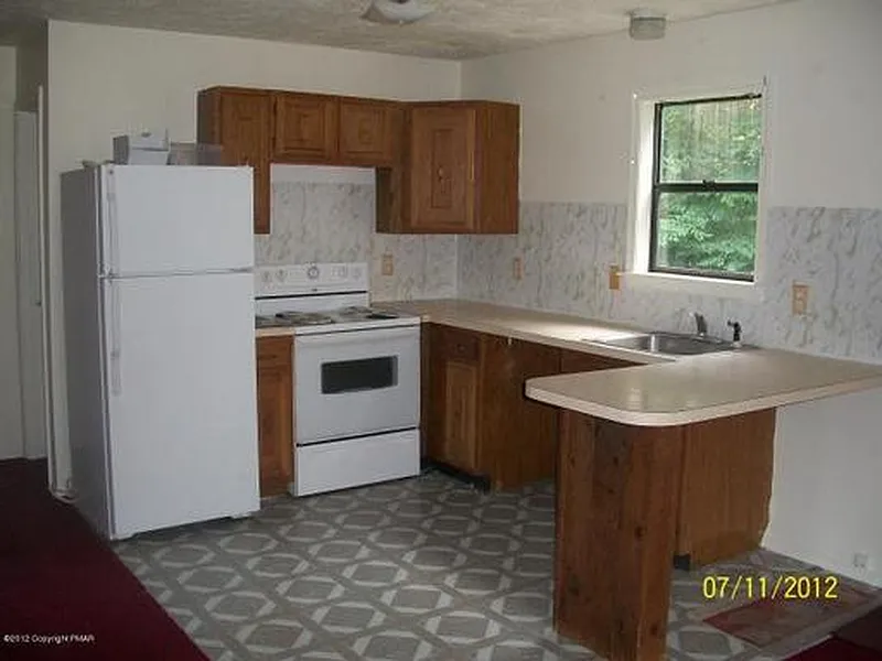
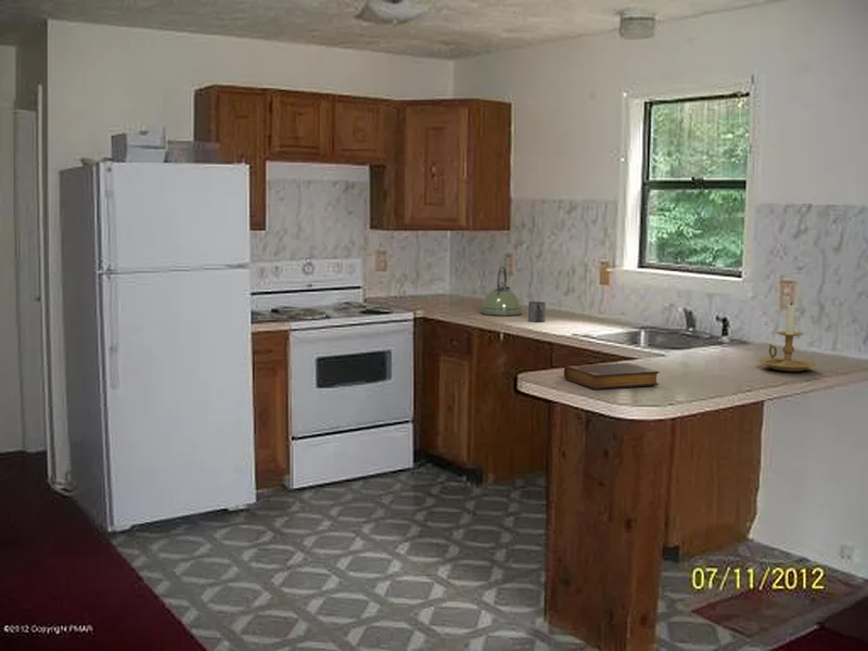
+ mug [527,301,547,323]
+ kettle [480,265,523,317]
+ book [563,361,661,391]
+ candle holder [758,302,817,372]
